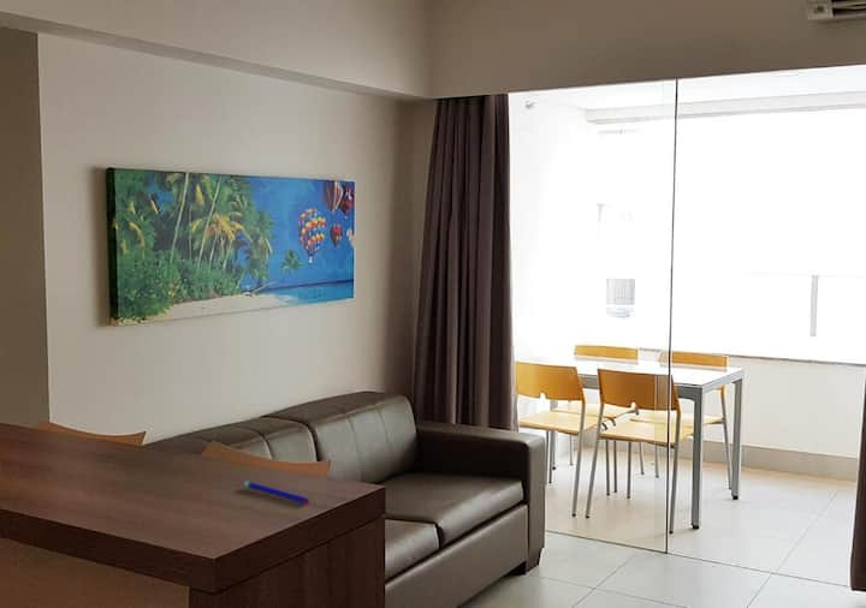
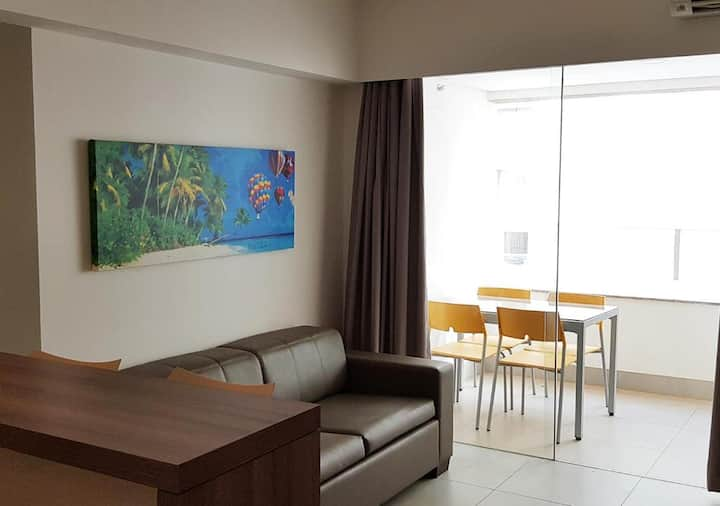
- pen [242,481,310,505]
